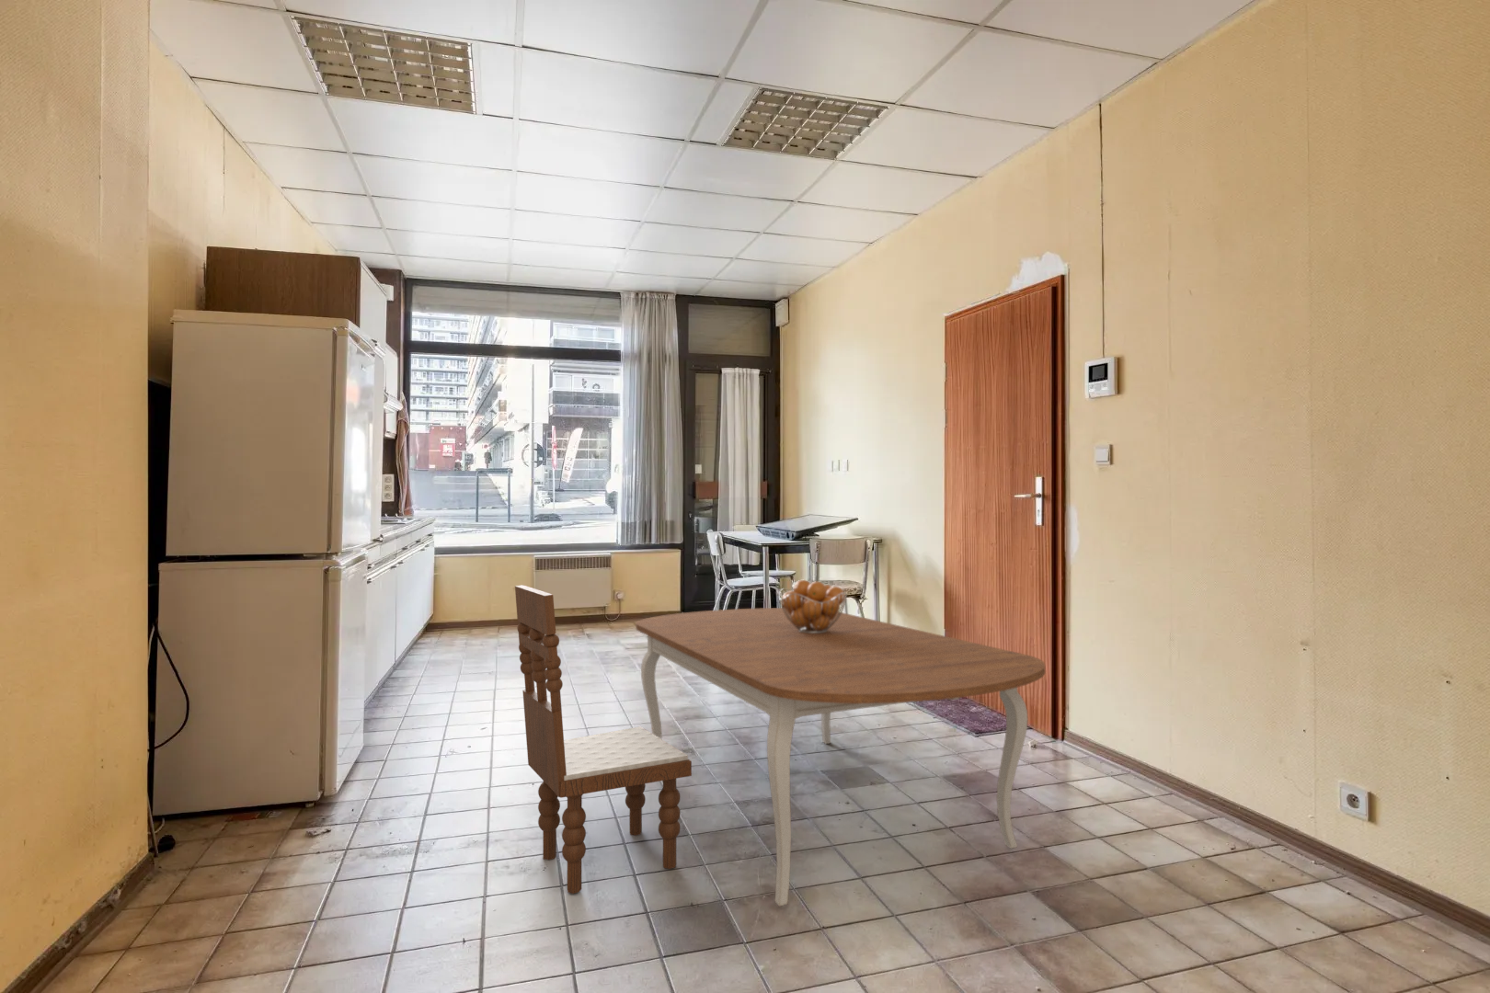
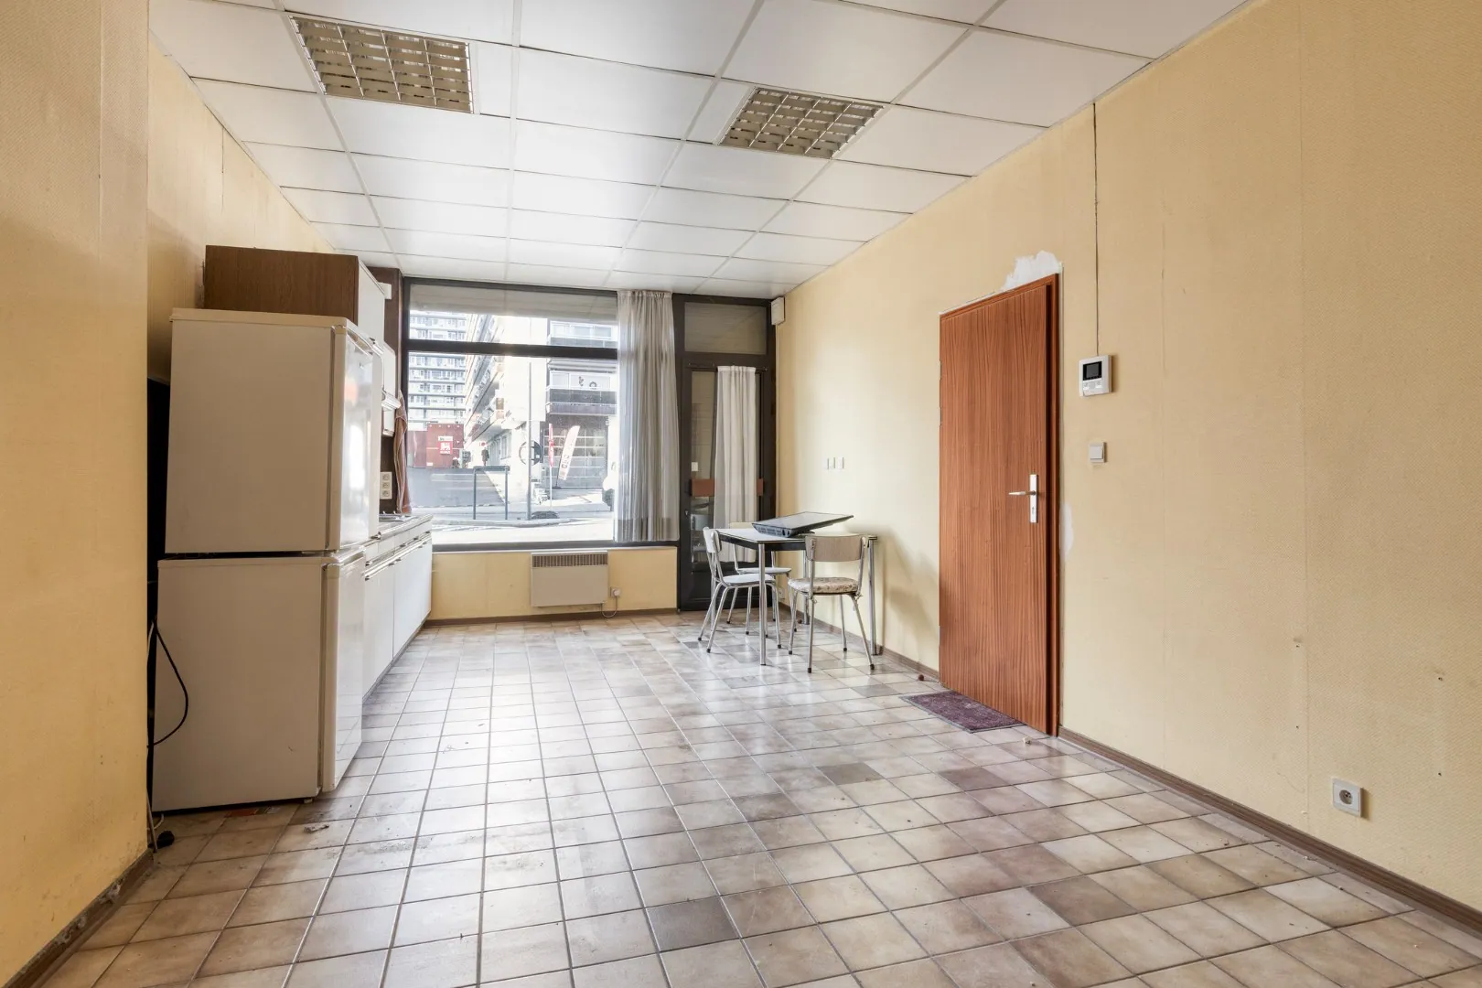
- fruit basket [778,580,848,634]
- dining chair [514,584,693,894]
- dining table [634,607,1047,908]
